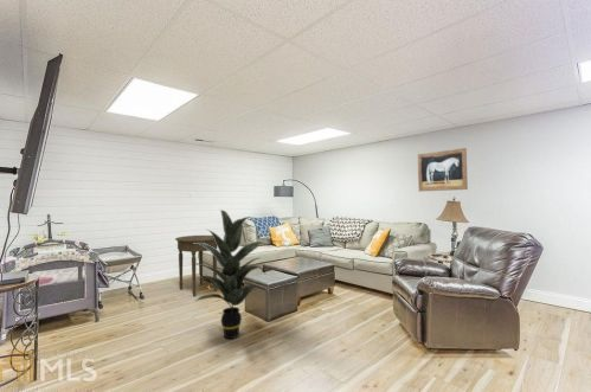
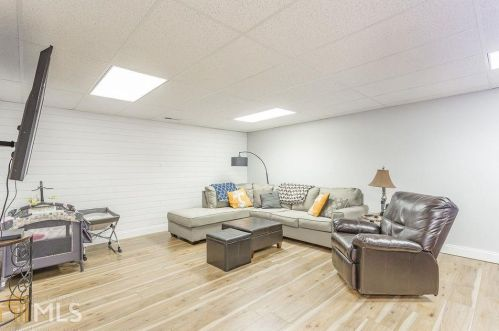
- indoor plant [193,208,270,340]
- side table [174,234,218,297]
- wall art [417,147,469,193]
